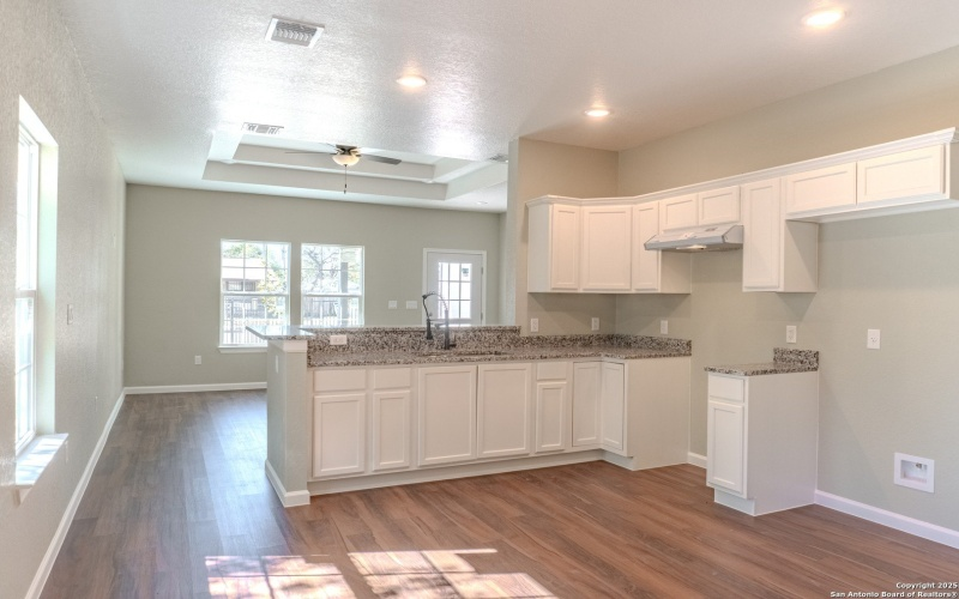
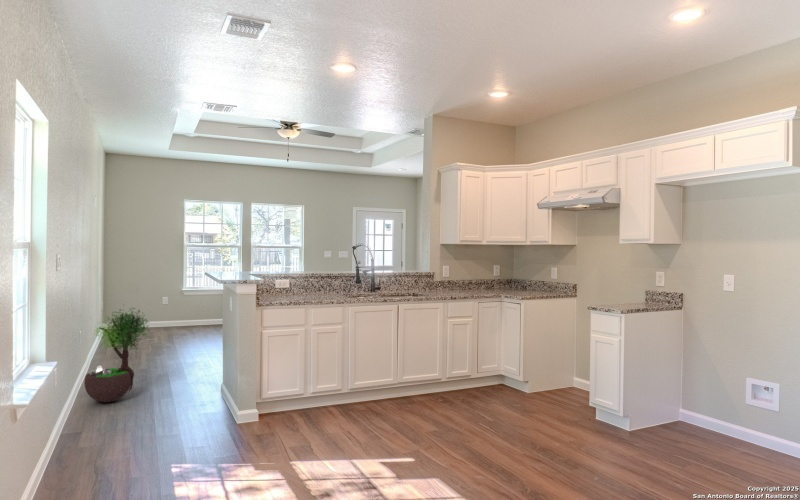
+ potted tree [83,303,151,403]
